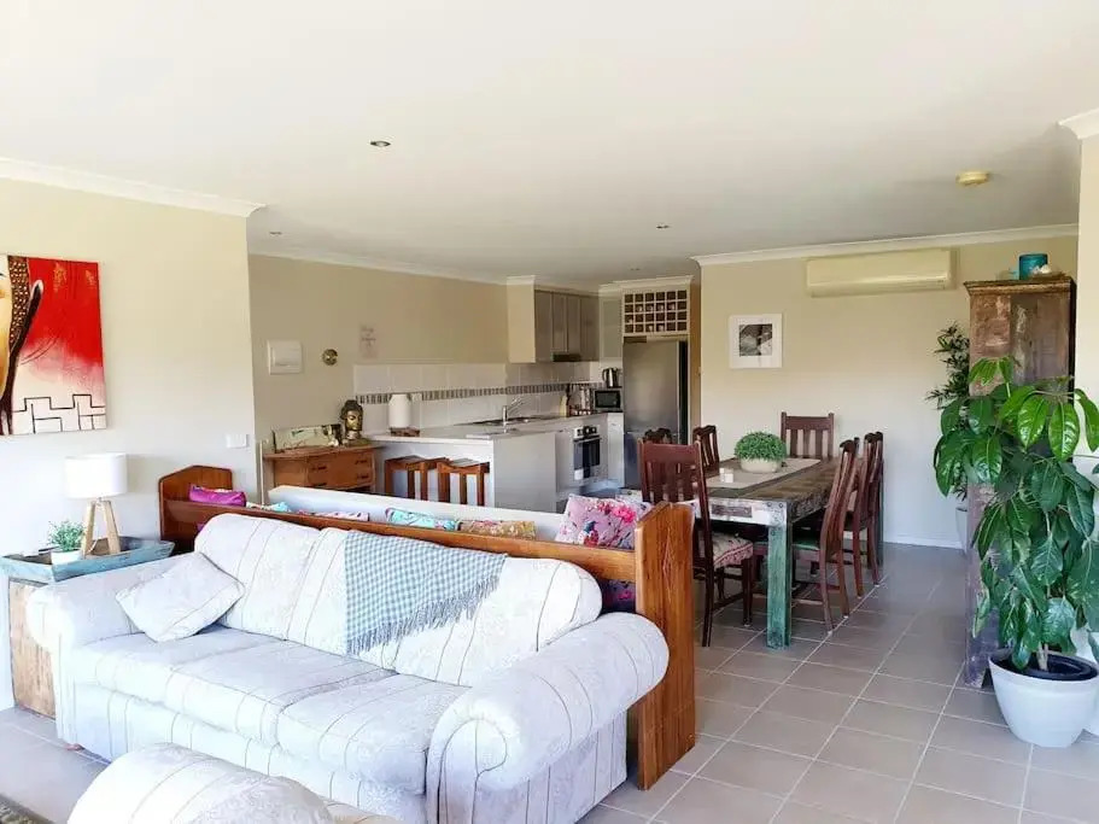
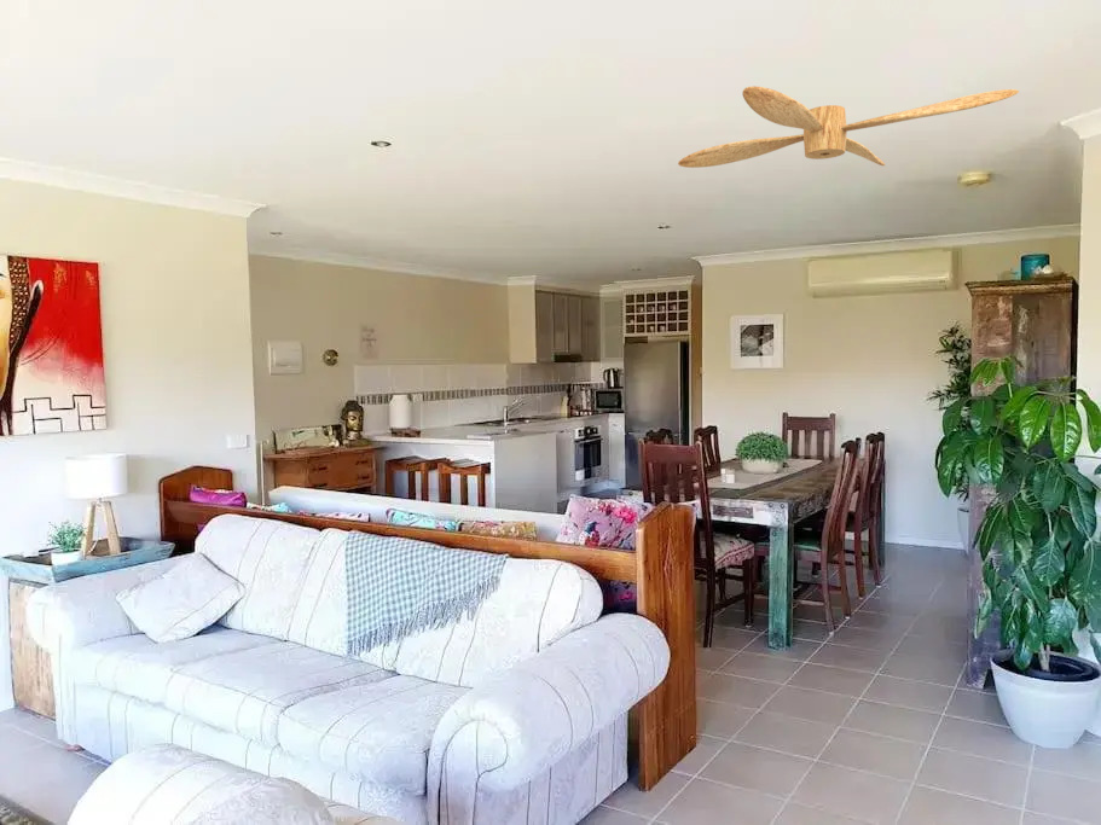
+ ceiling fan [677,85,1020,169]
